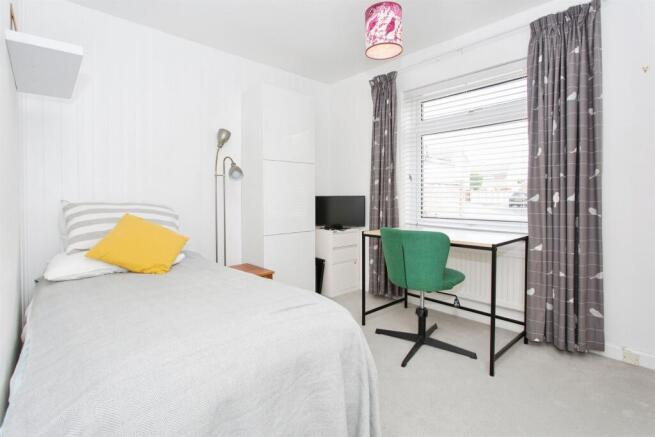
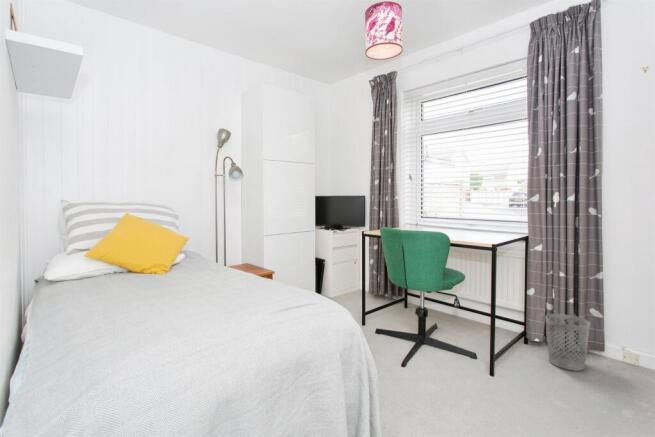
+ wastebasket [545,313,591,372]
